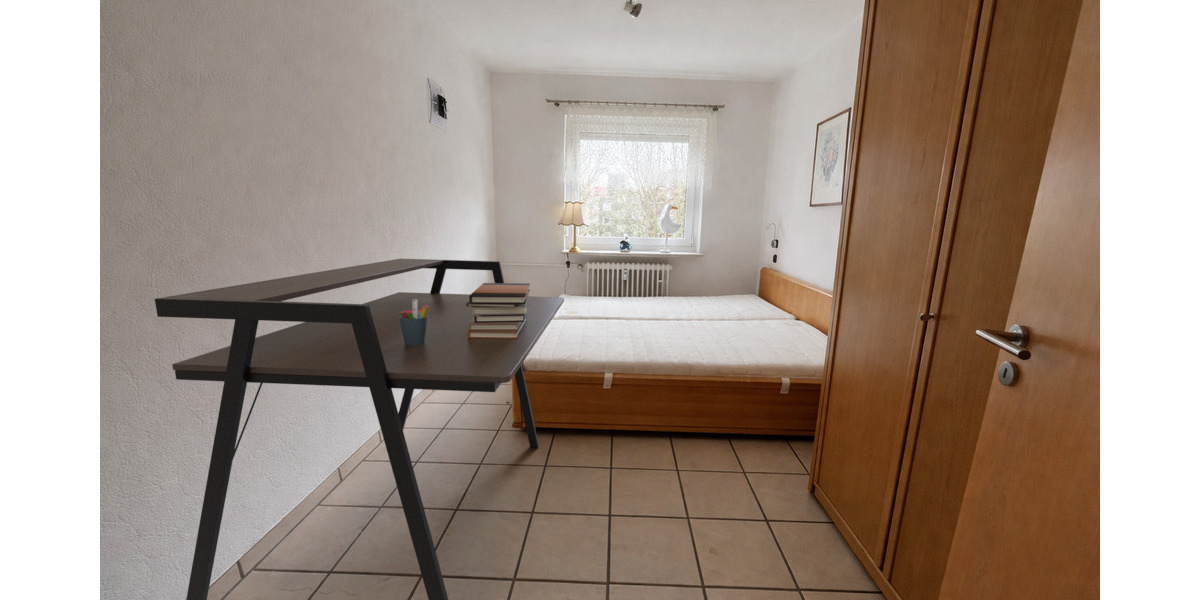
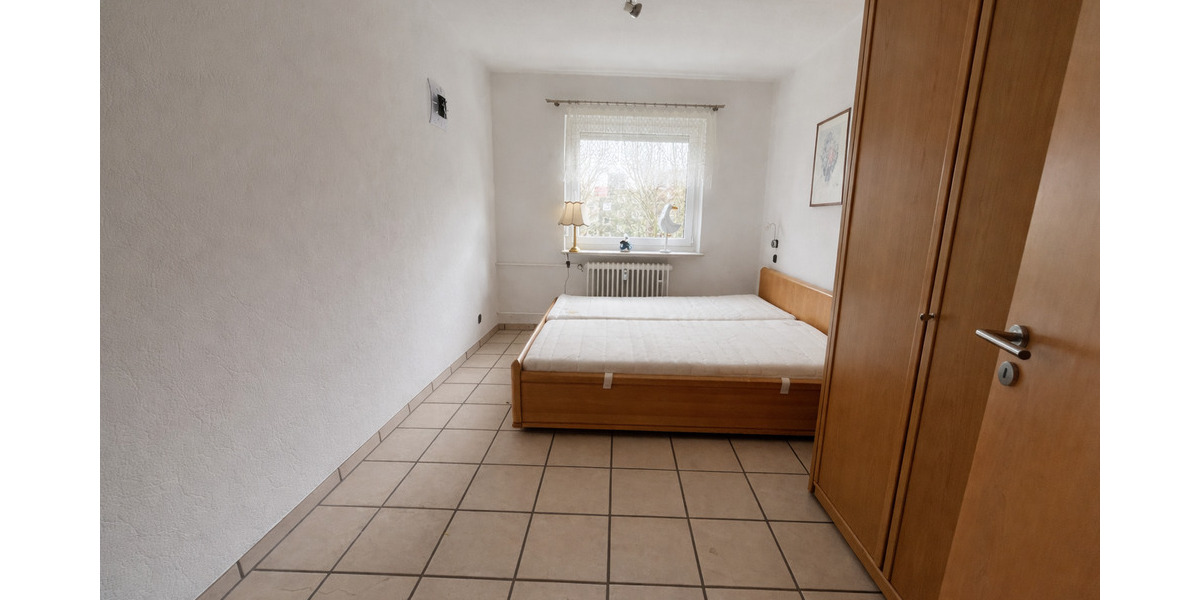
- book stack [466,282,531,339]
- pen holder [399,299,428,345]
- desk [154,258,565,600]
